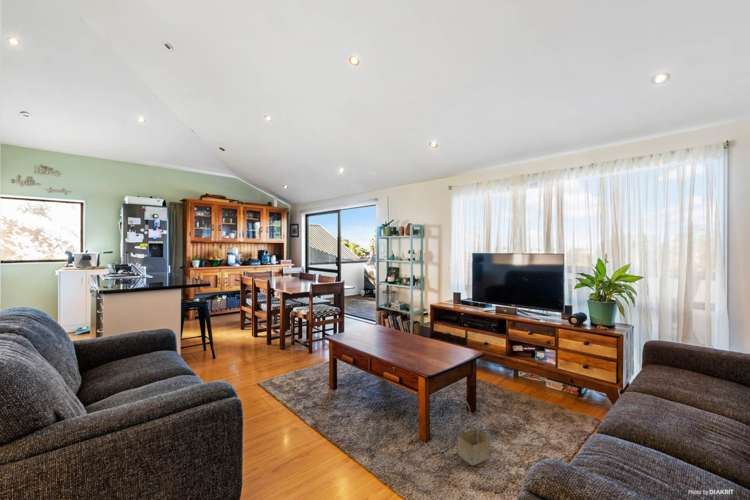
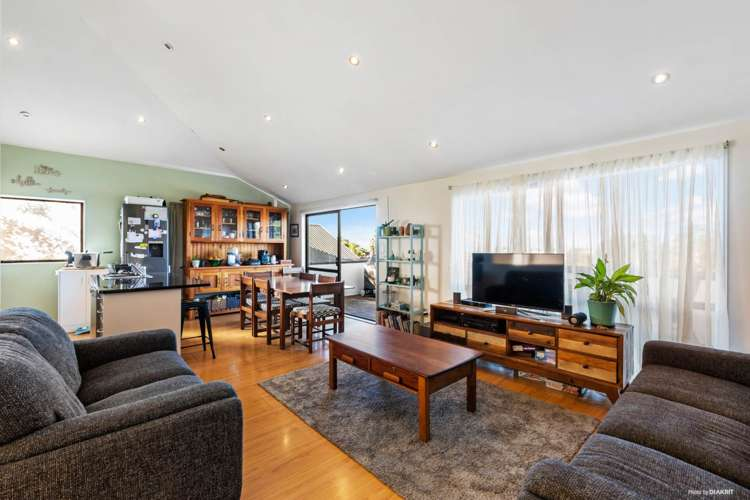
- basket [457,401,492,467]
